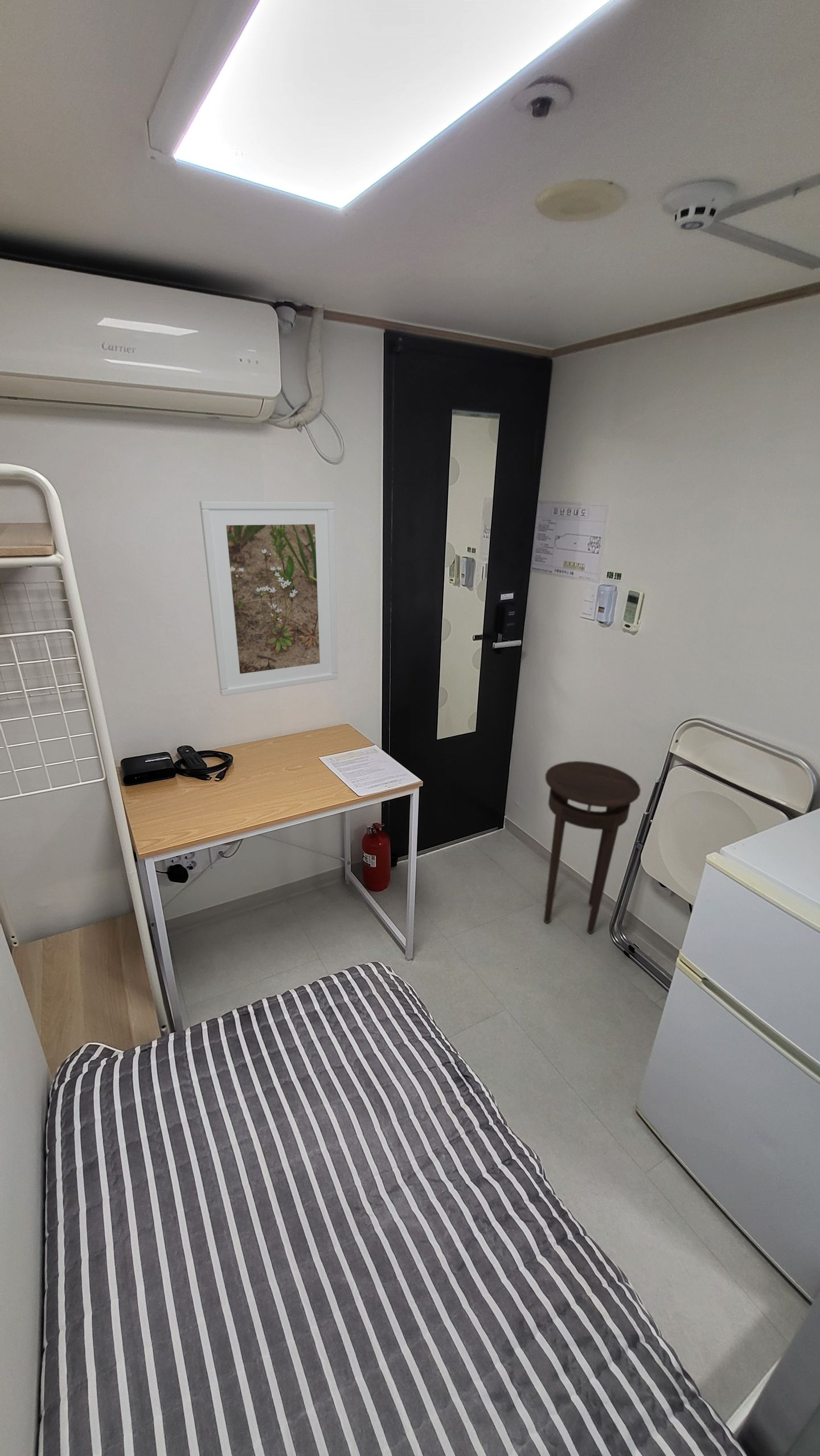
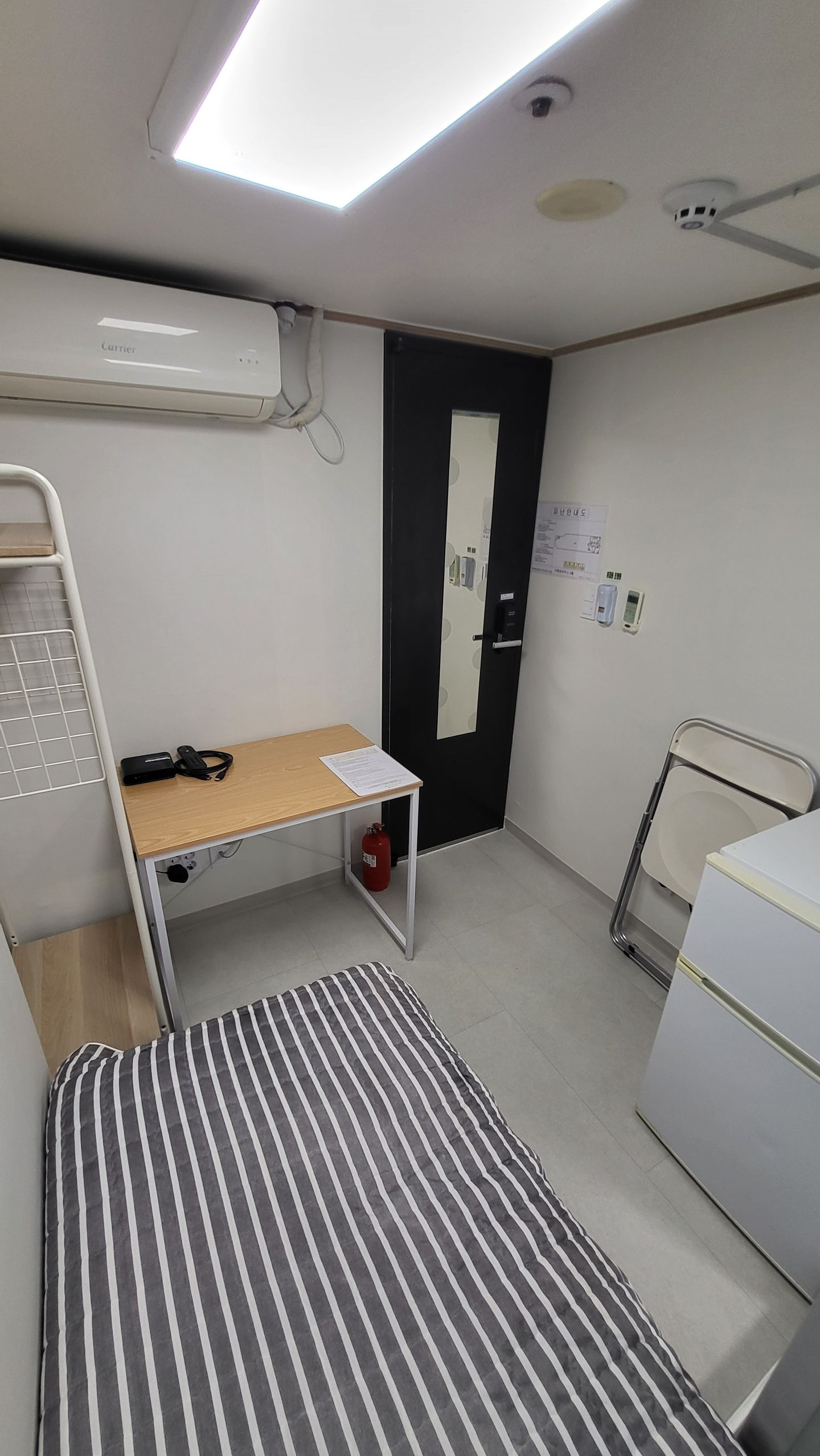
- stool [543,760,641,934]
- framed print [199,500,339,697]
